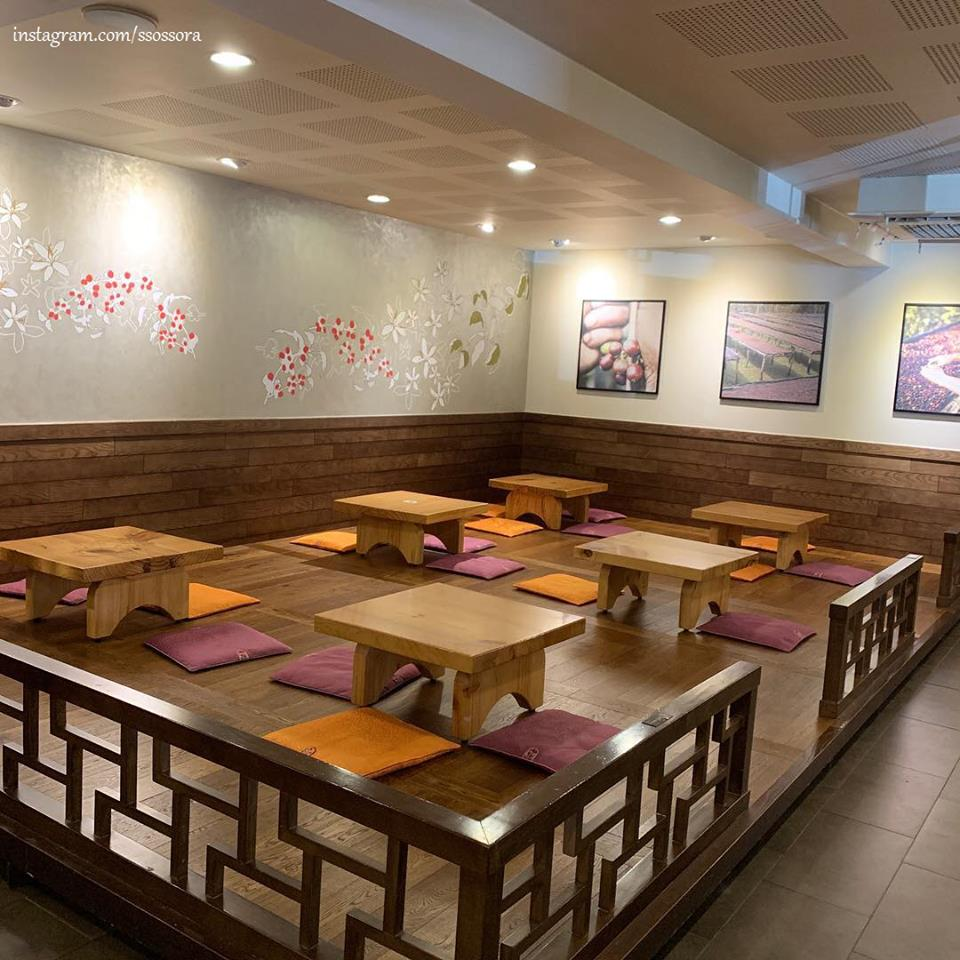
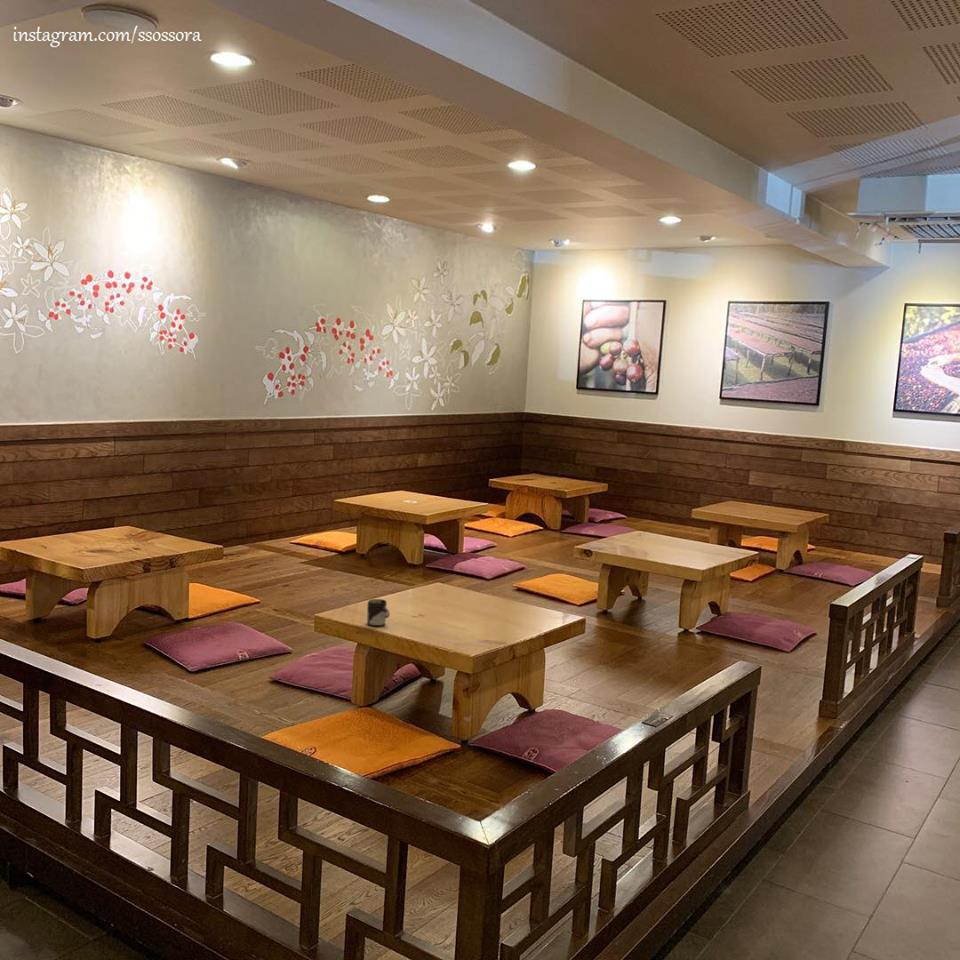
+ cup [366,598,391,627]
